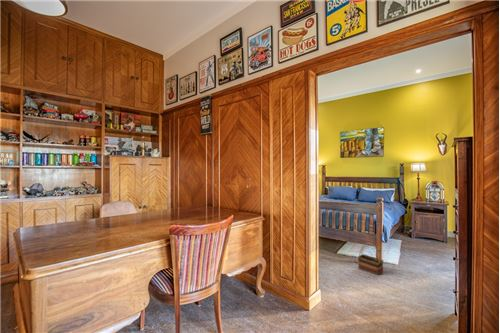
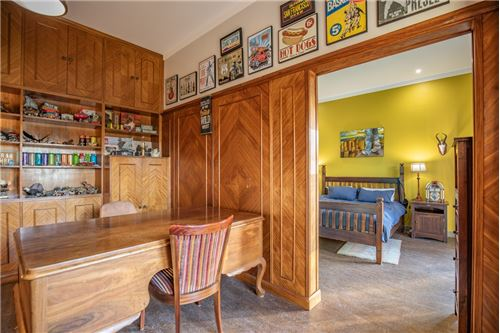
- basket [357,242,384,276]
